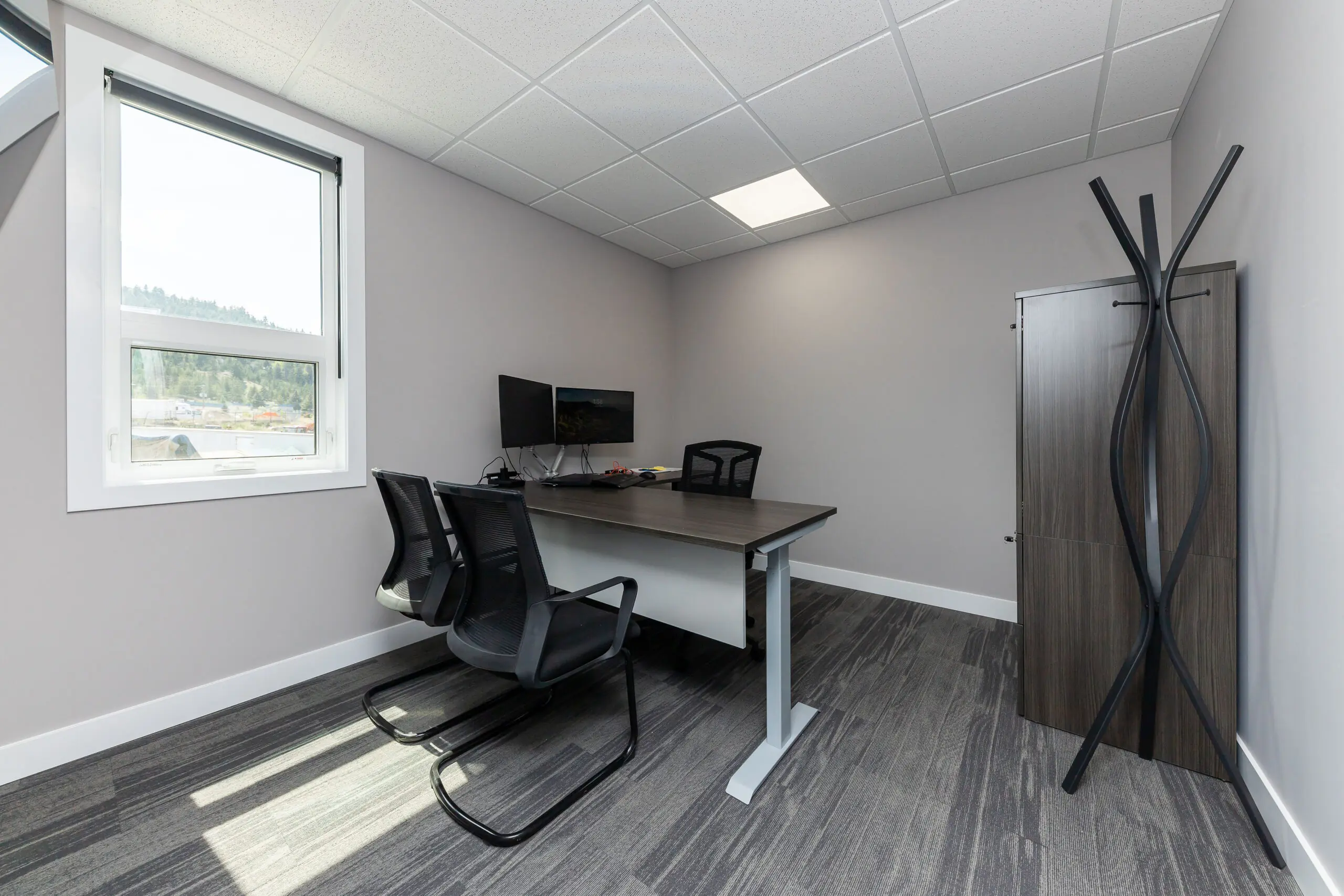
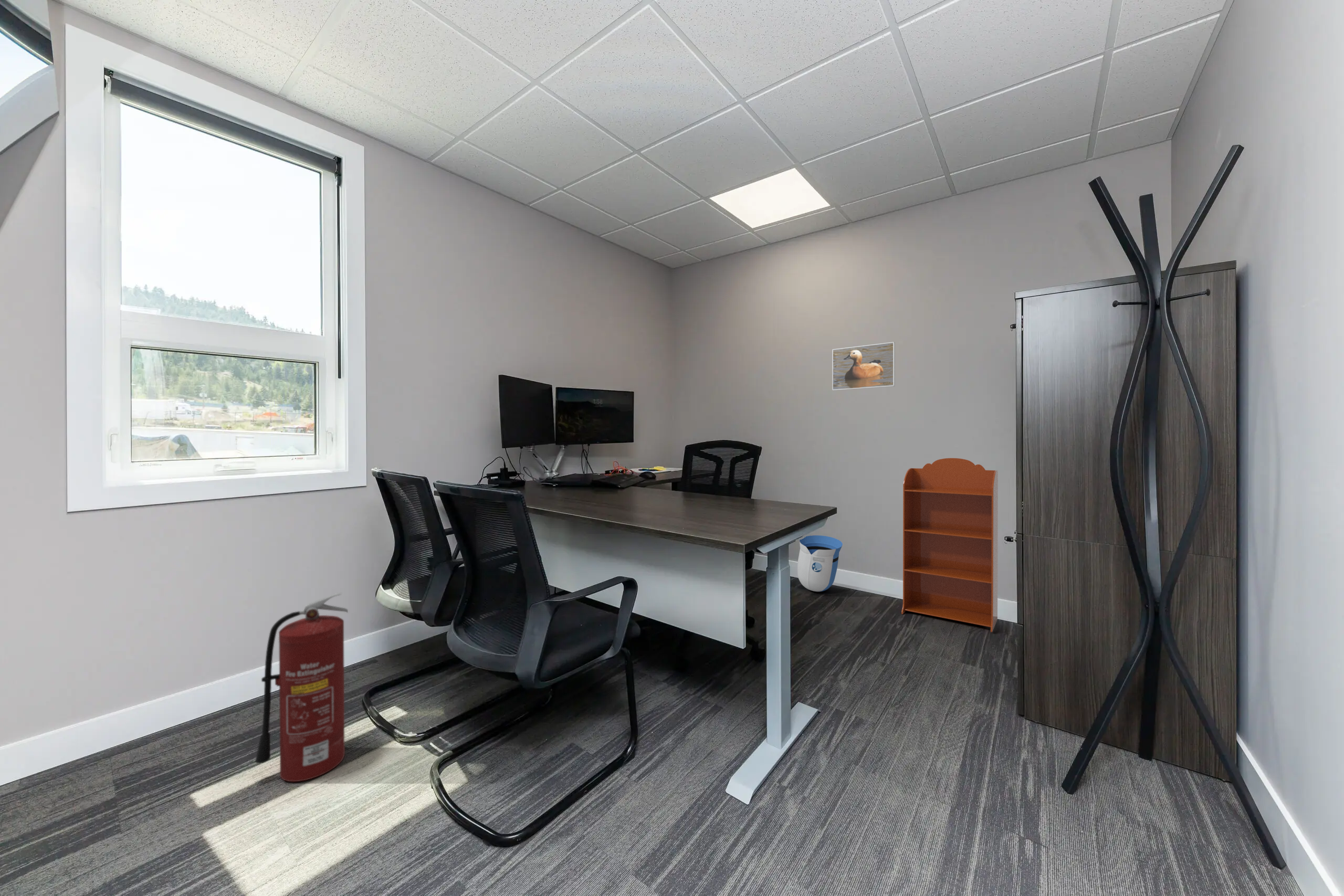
+ sun visor [797,535,843,592]
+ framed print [832,342,896,391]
+ fire extinguisher [255,592,349,782]
+ bookcase [901,458,999,633]
